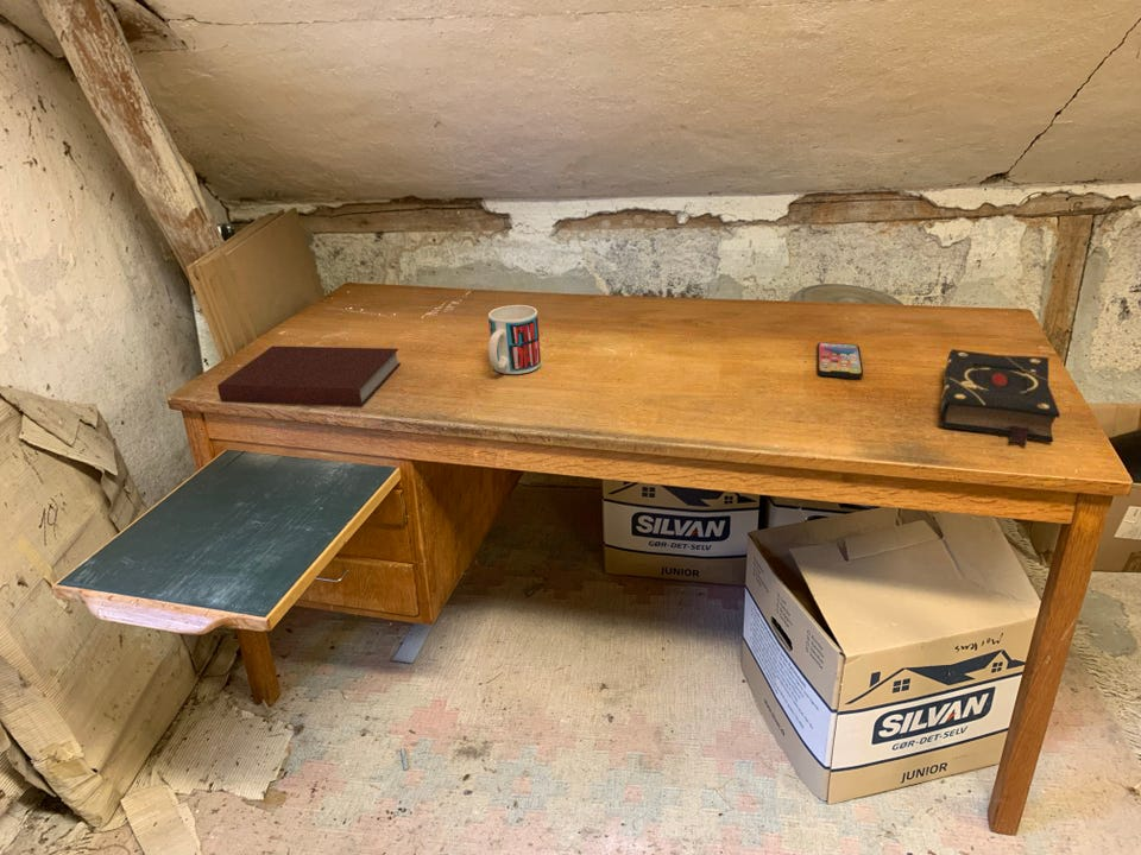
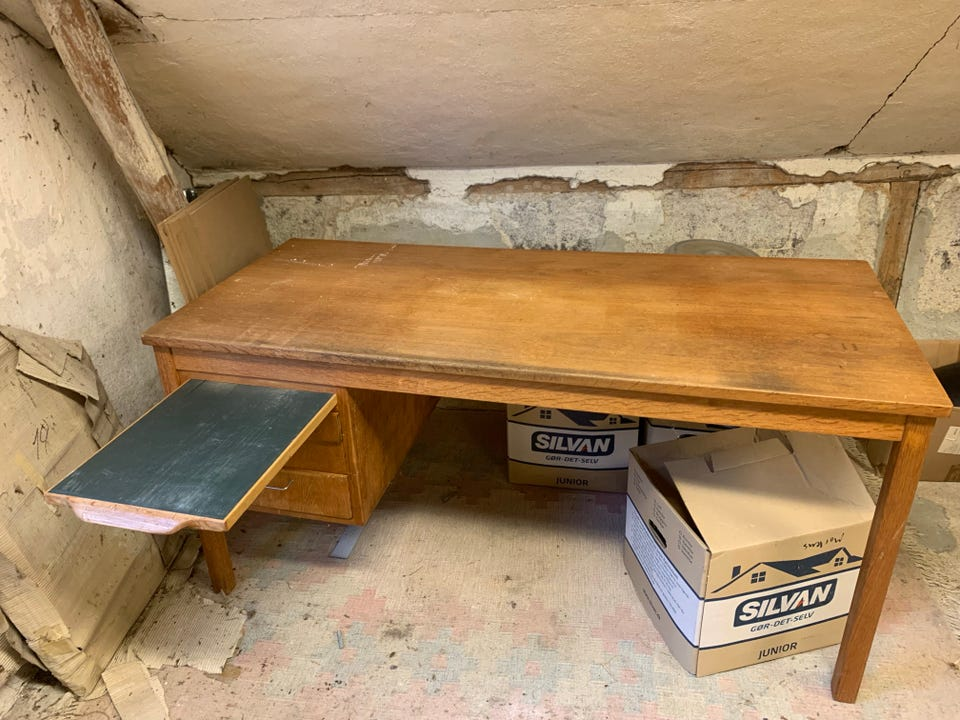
- smartphone [815,342,864,379]
- mug [487,304,542,375]
- book [939,348,1061,446]
- notebook [216,344,402,407]
